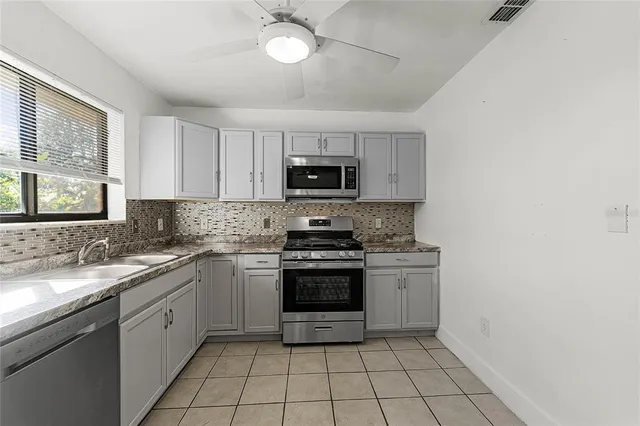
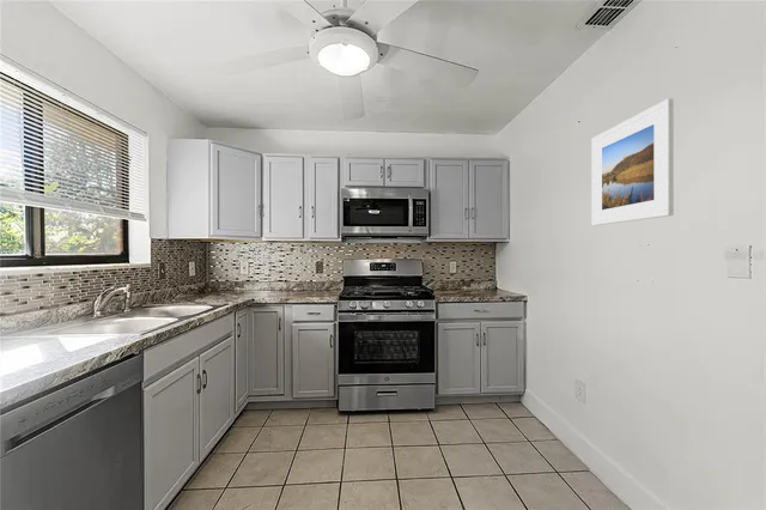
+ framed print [590,97,675,226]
